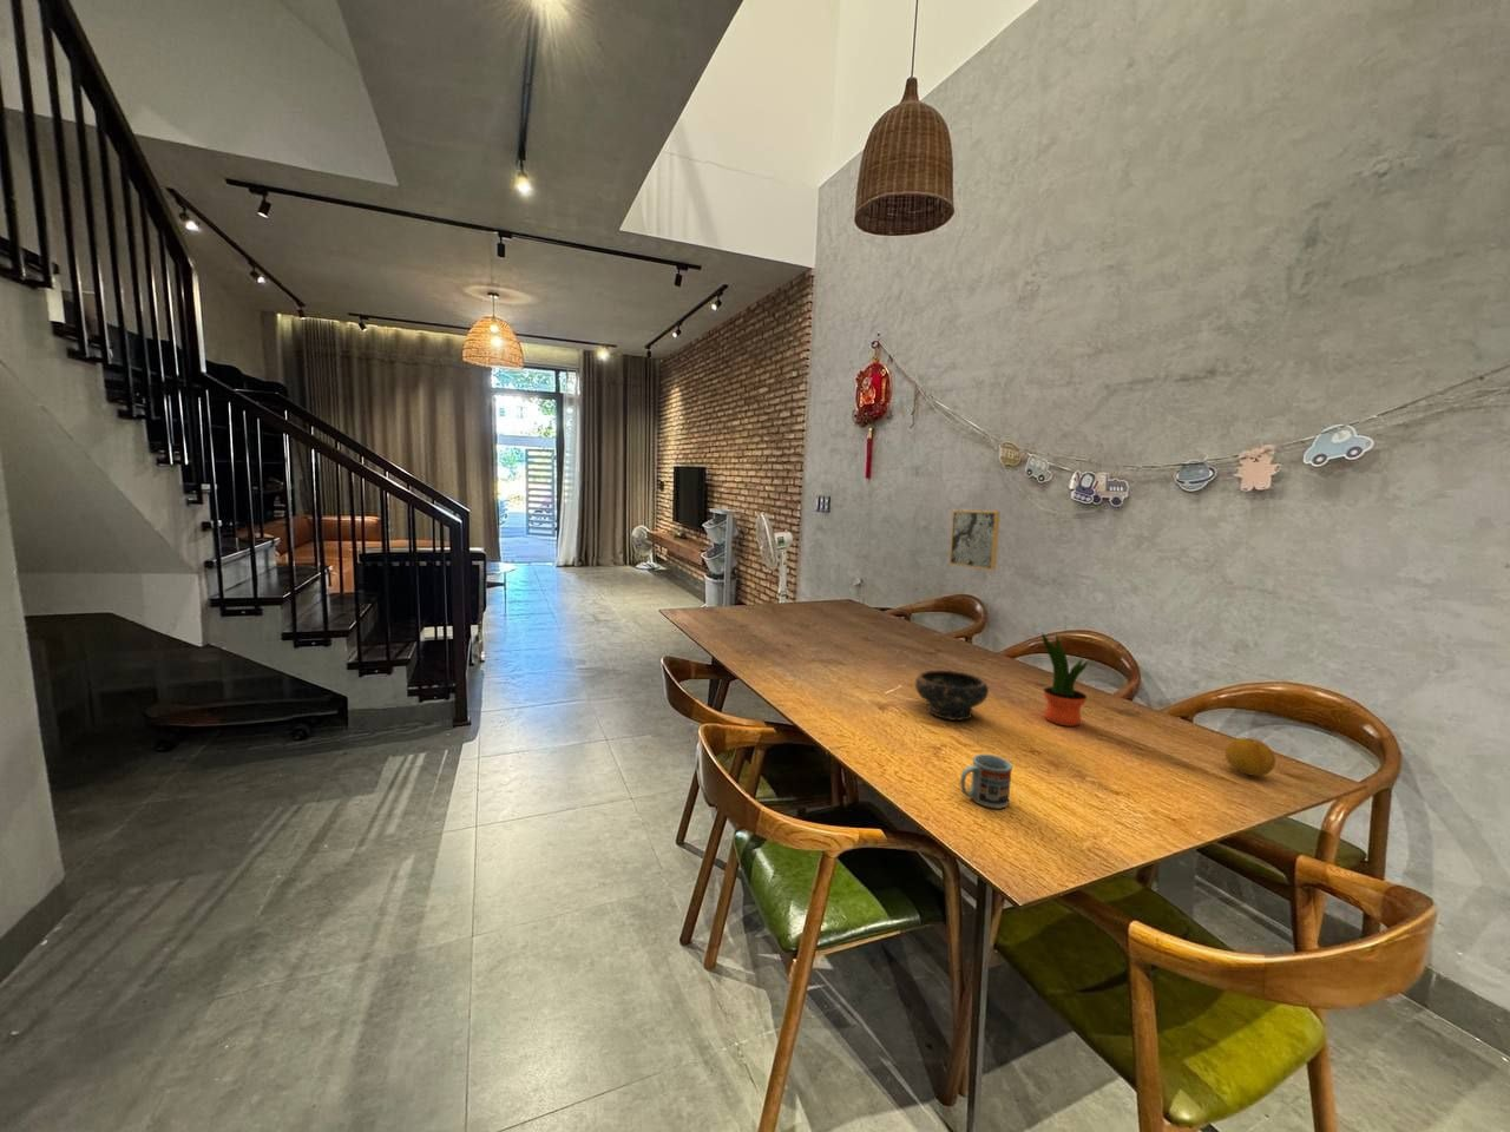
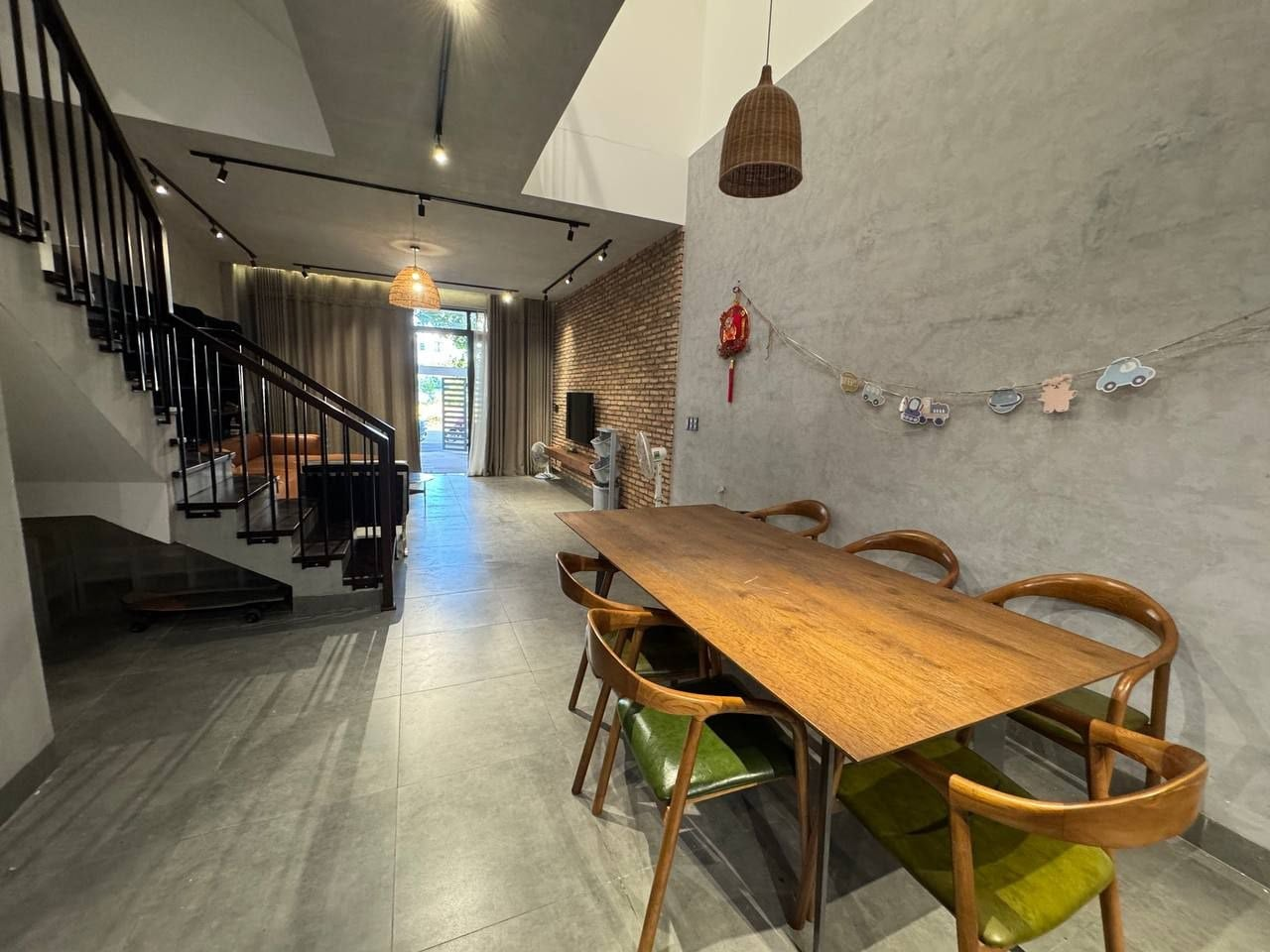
- bowl [914,668,989,722]
- cup [960,754,1013,810]
- wall art [949,509,1001,572]
- fruit [1225,737,1277,778]
- potted plant [1040,633,1090,728]
